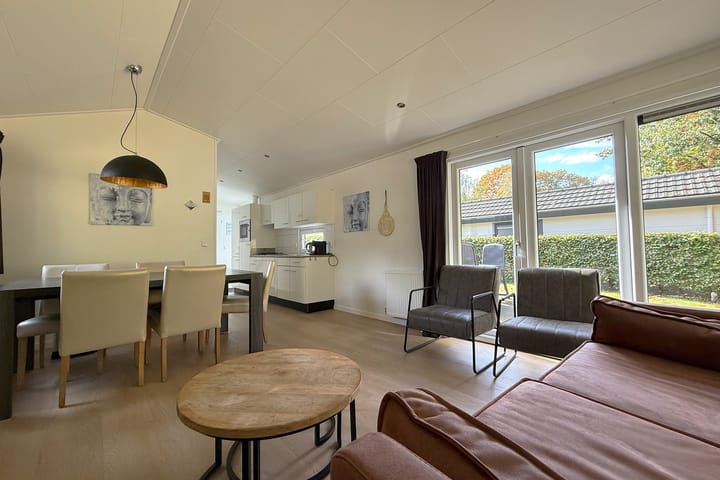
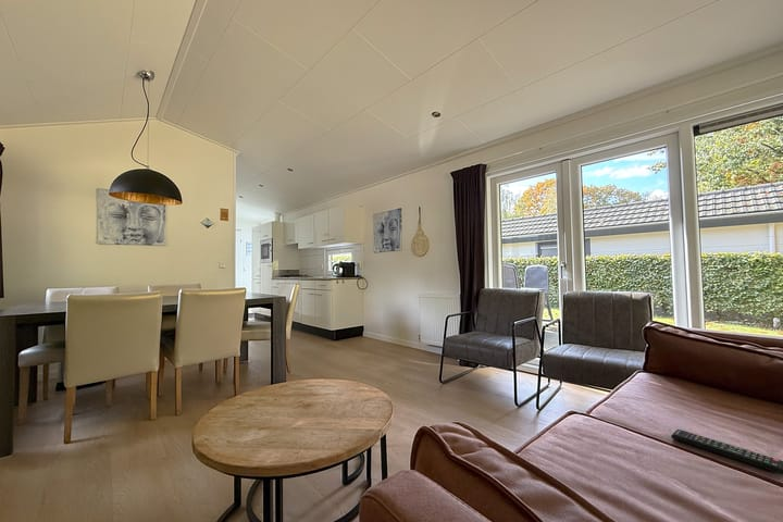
+ remote control [670,428,783,475]
